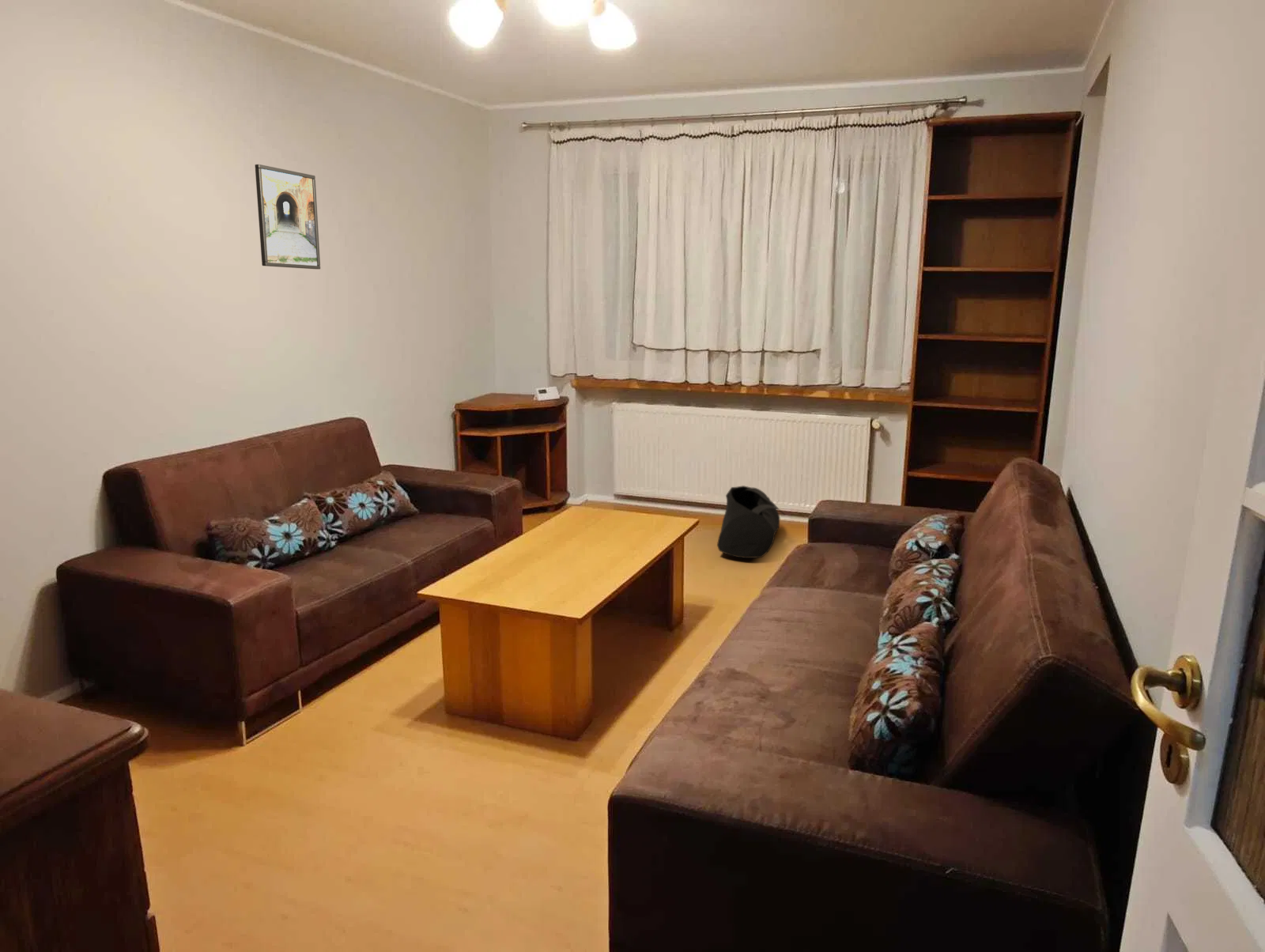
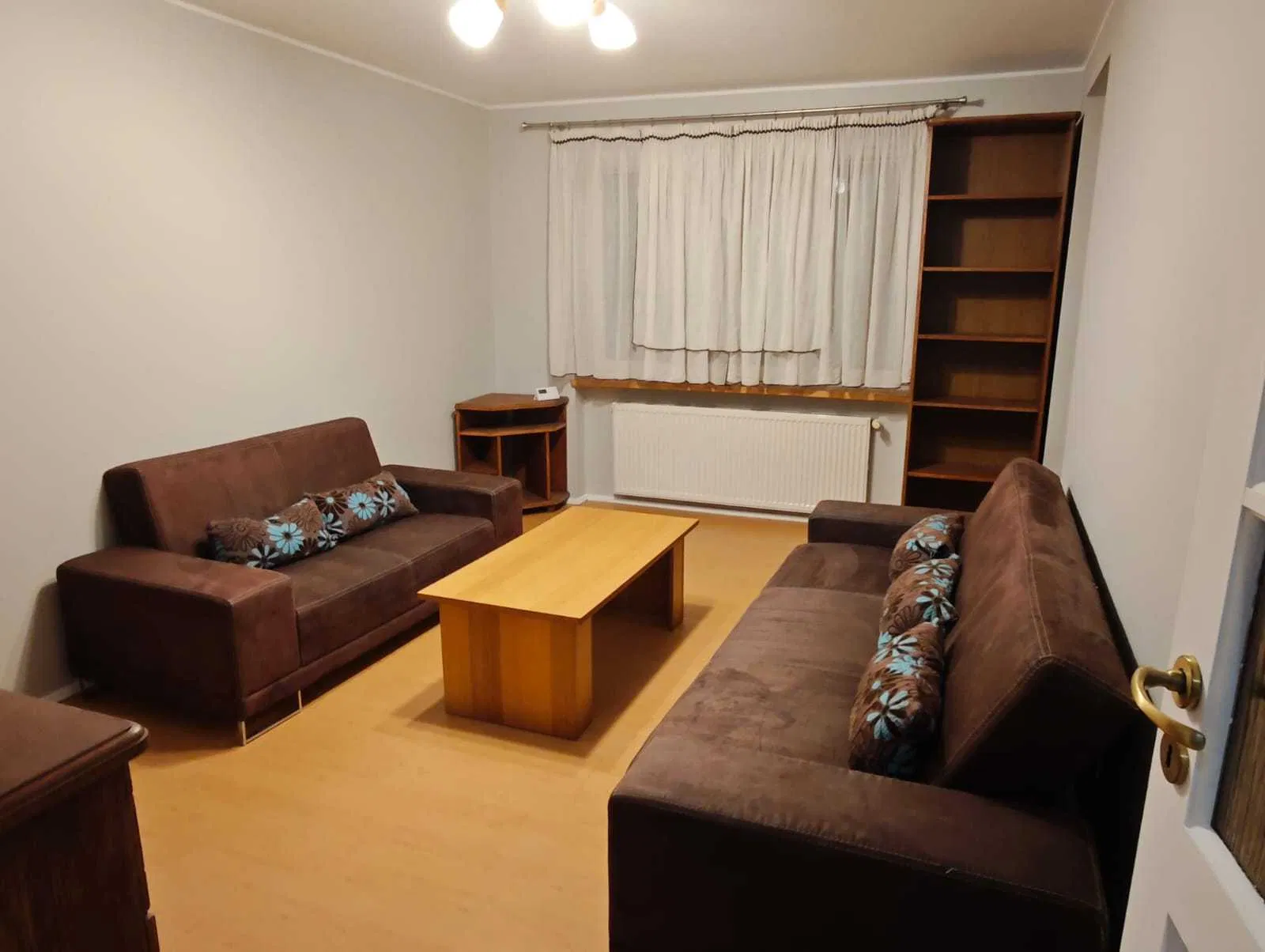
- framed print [255,164,321,270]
- bag [716,485,786,559]
